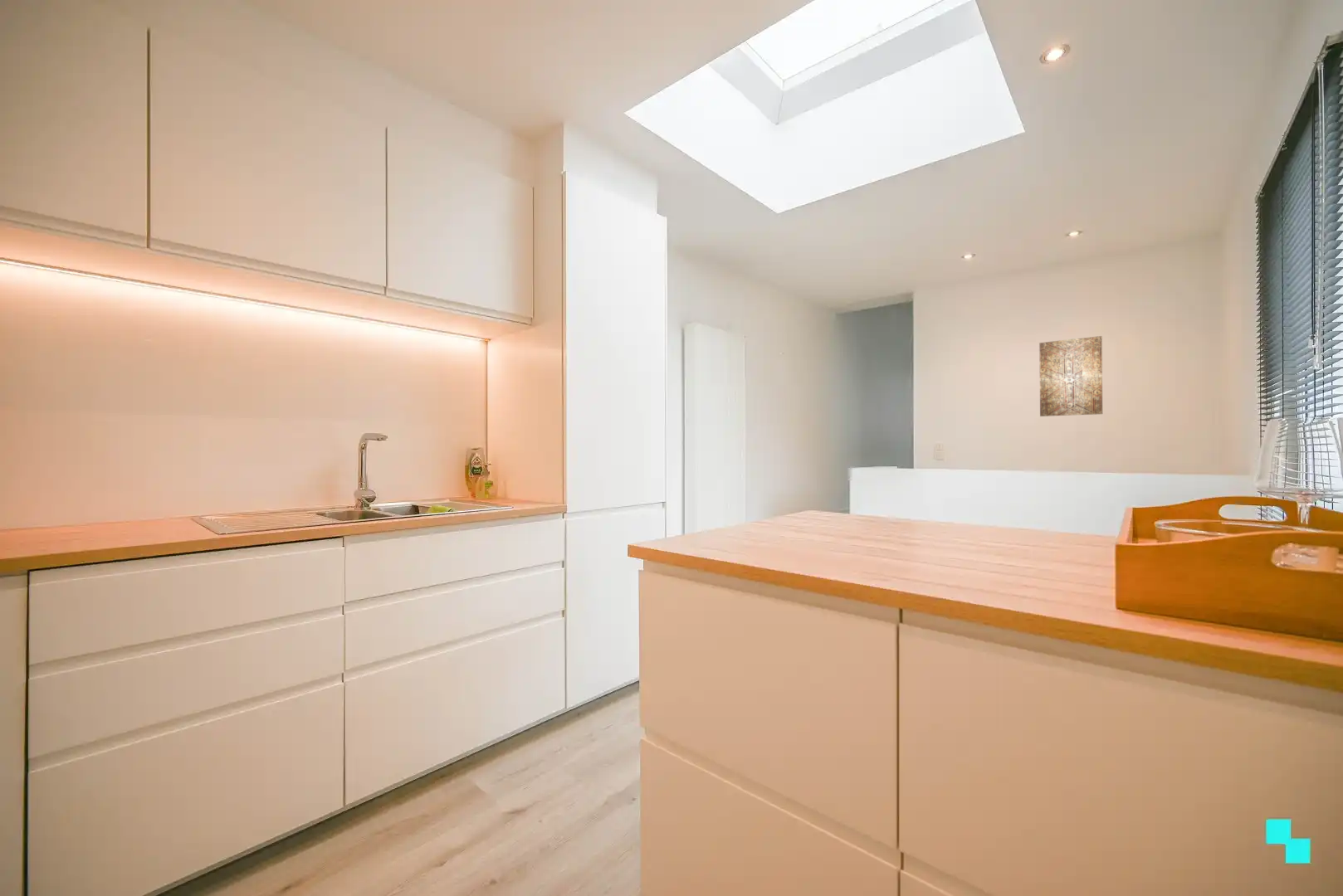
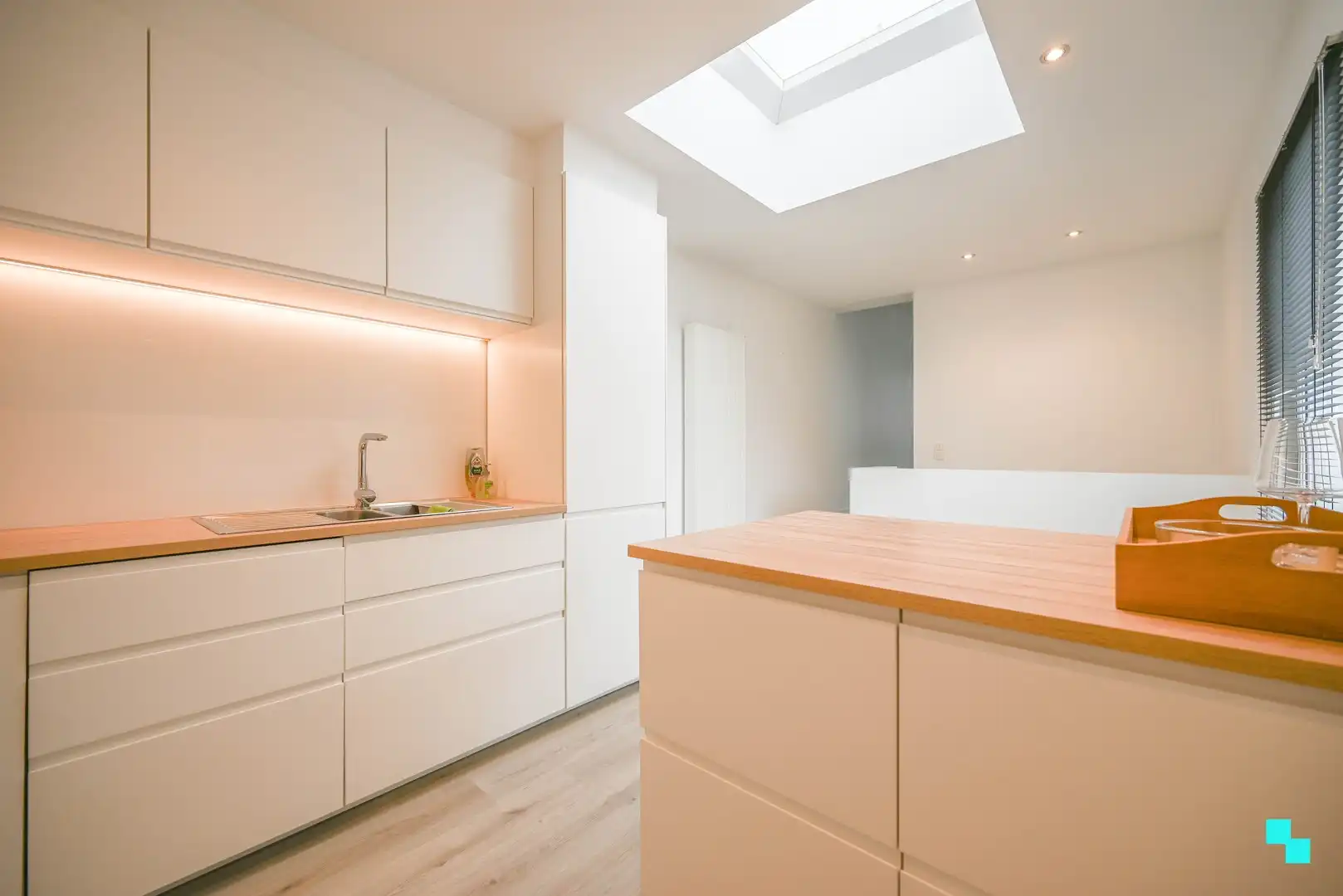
- wall art [1038,335,1103,417]
